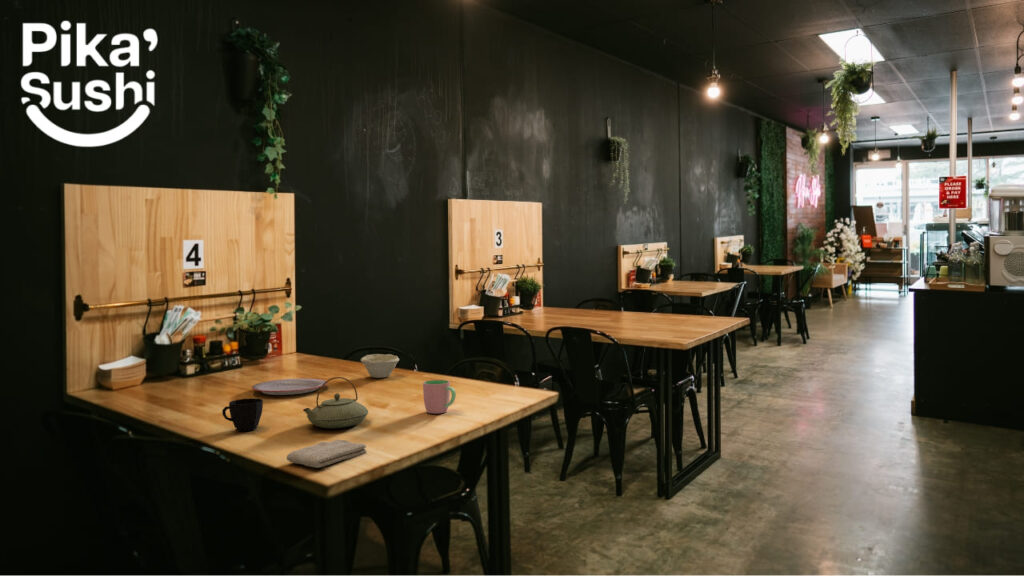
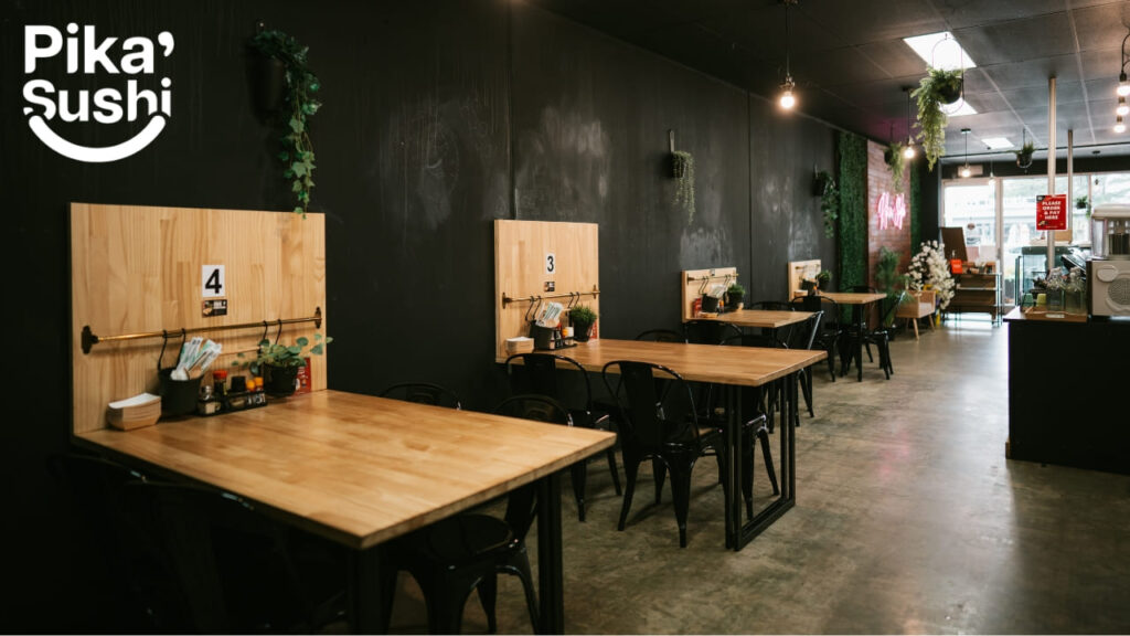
- cup [221,397,264,432]
- bowl [360,353,400,379]
- cup [422,379,457,415]
- plate [251,378,328,396]
- teapot [302,376,369,429]
- washcloth [286,439,367,469]
